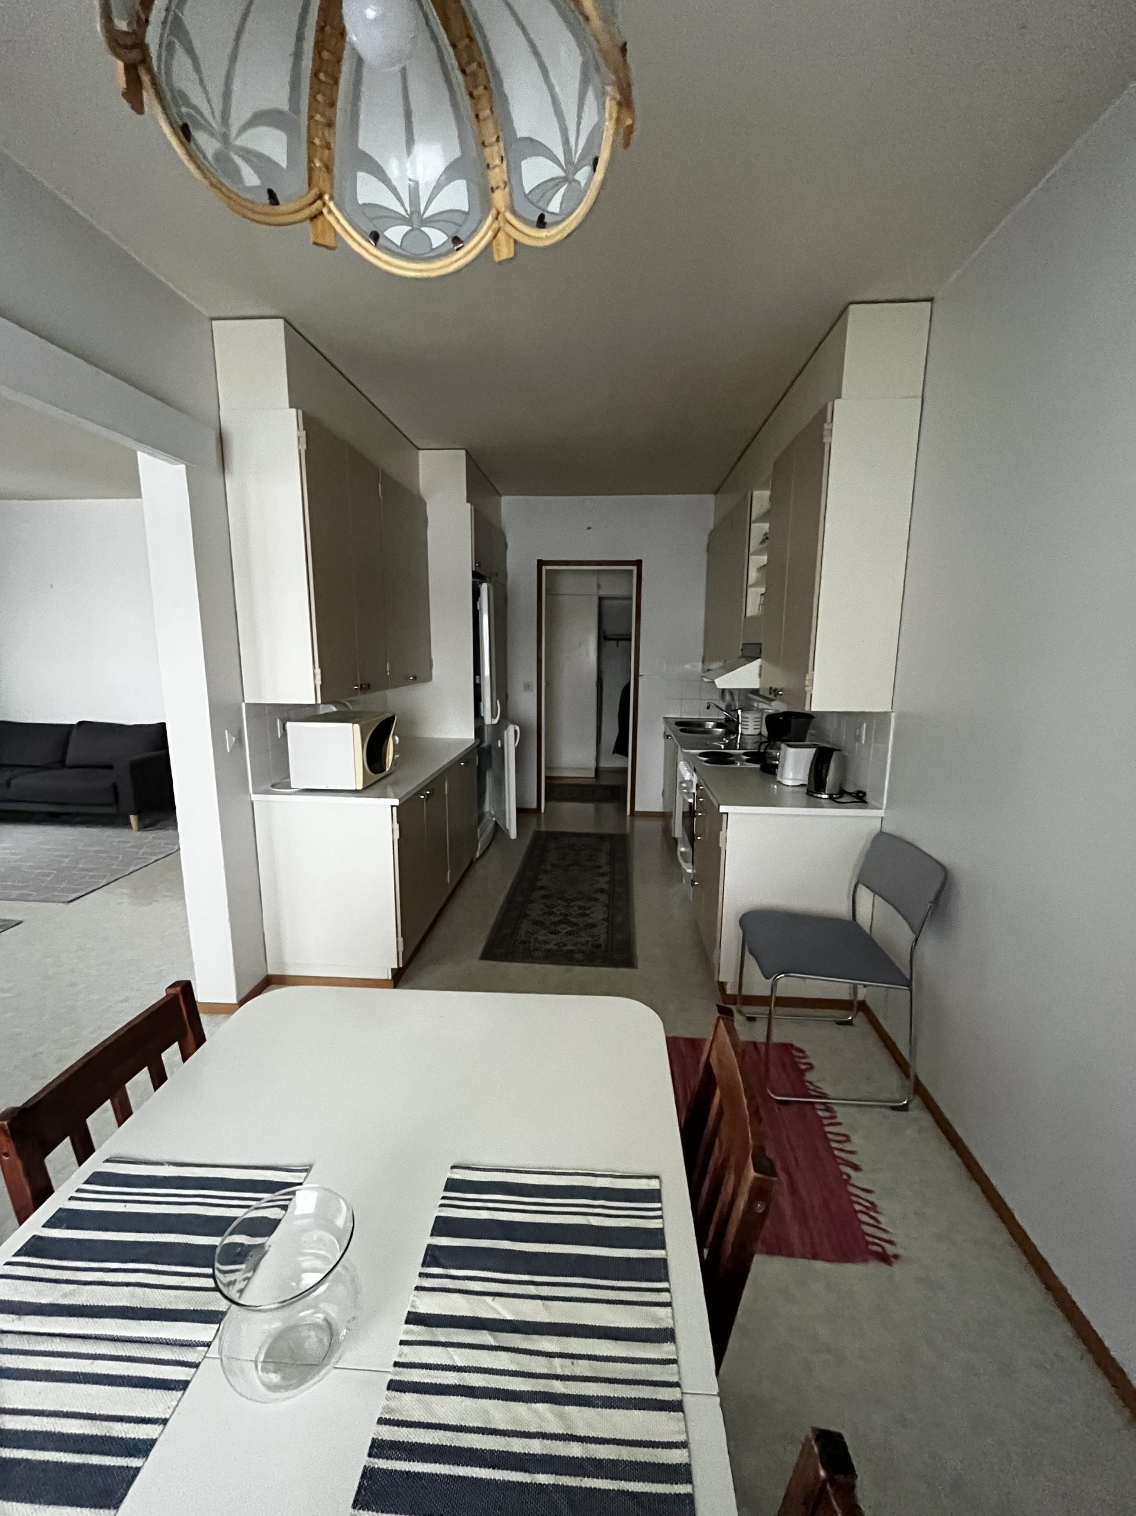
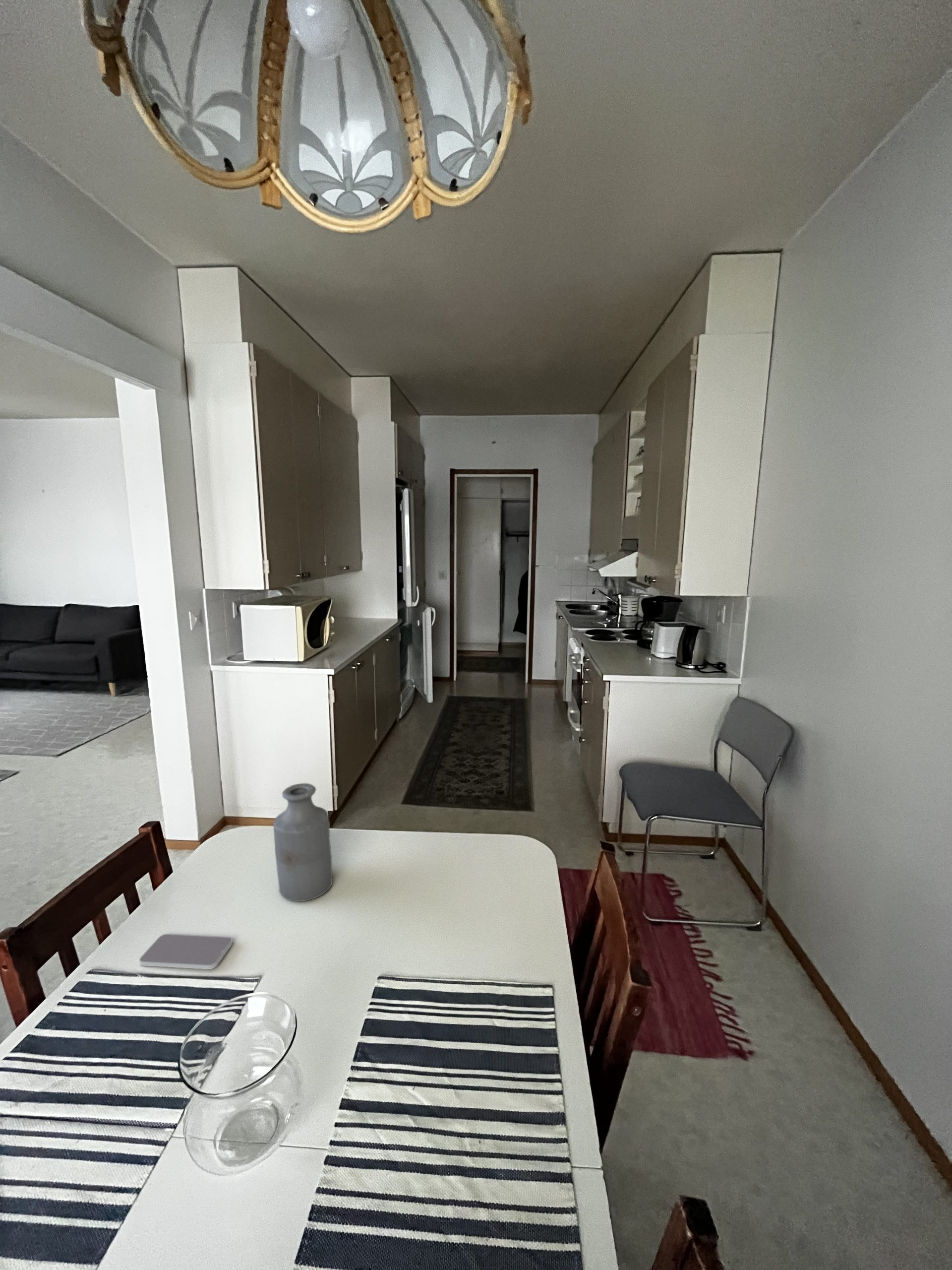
+ smartphone [139,933,233,970]
+ bottle [273,783,333,902]
